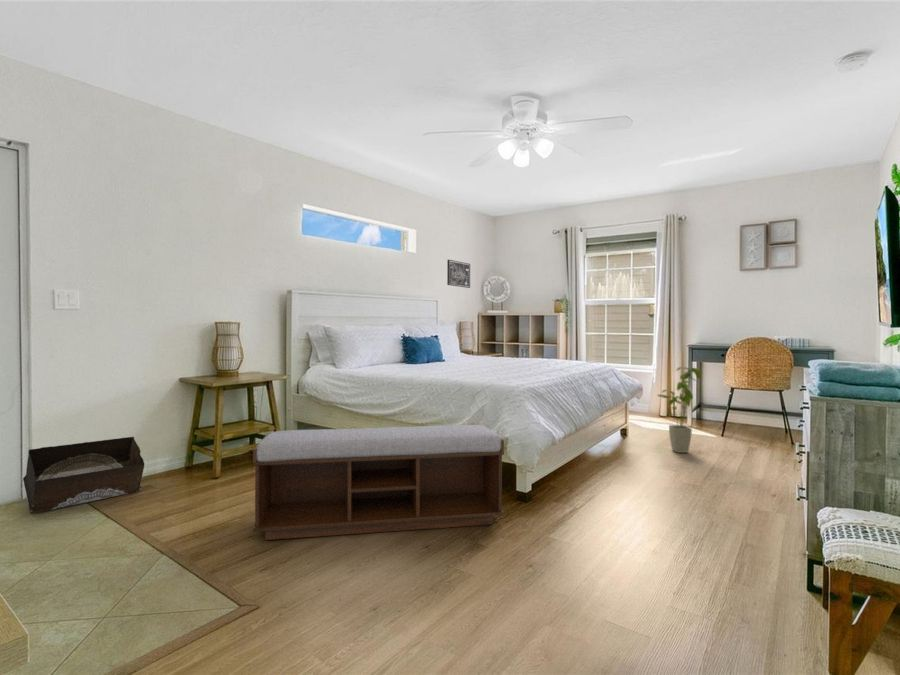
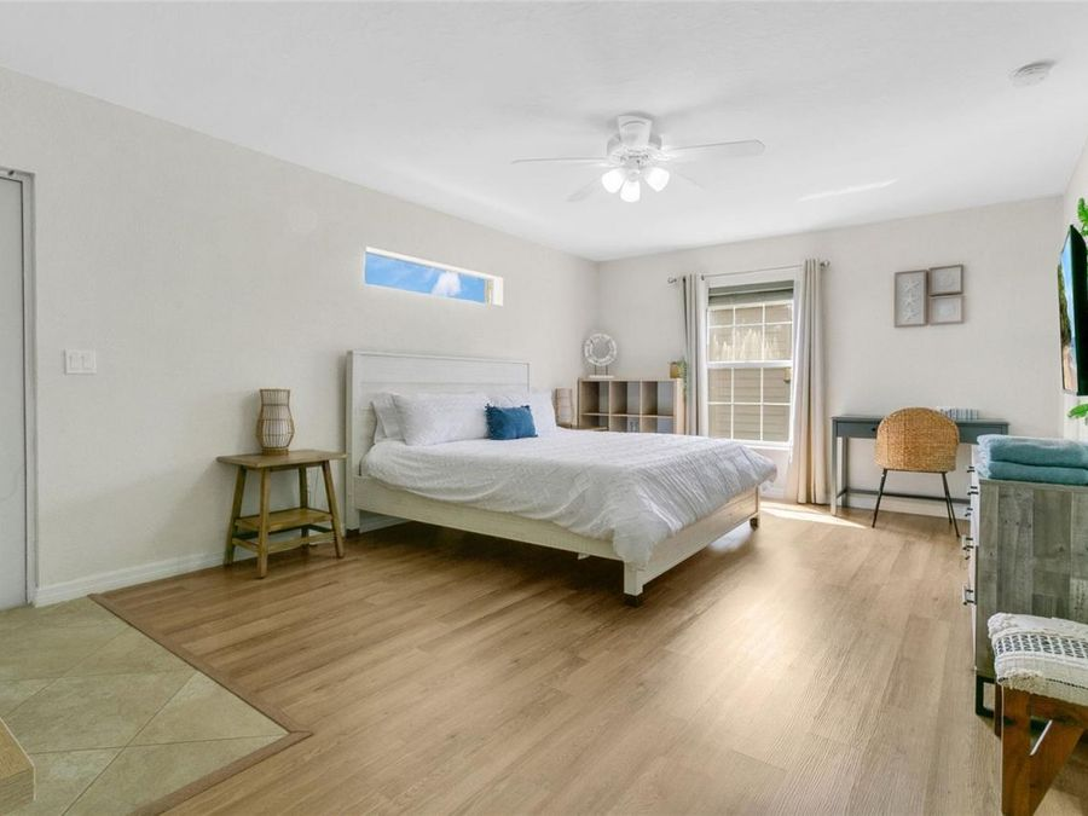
- bench [252,424,505,541]
- house plant [656,366,703,454]
- storage bin [22,436,146,514]
- wall art [446,259,471,289]
